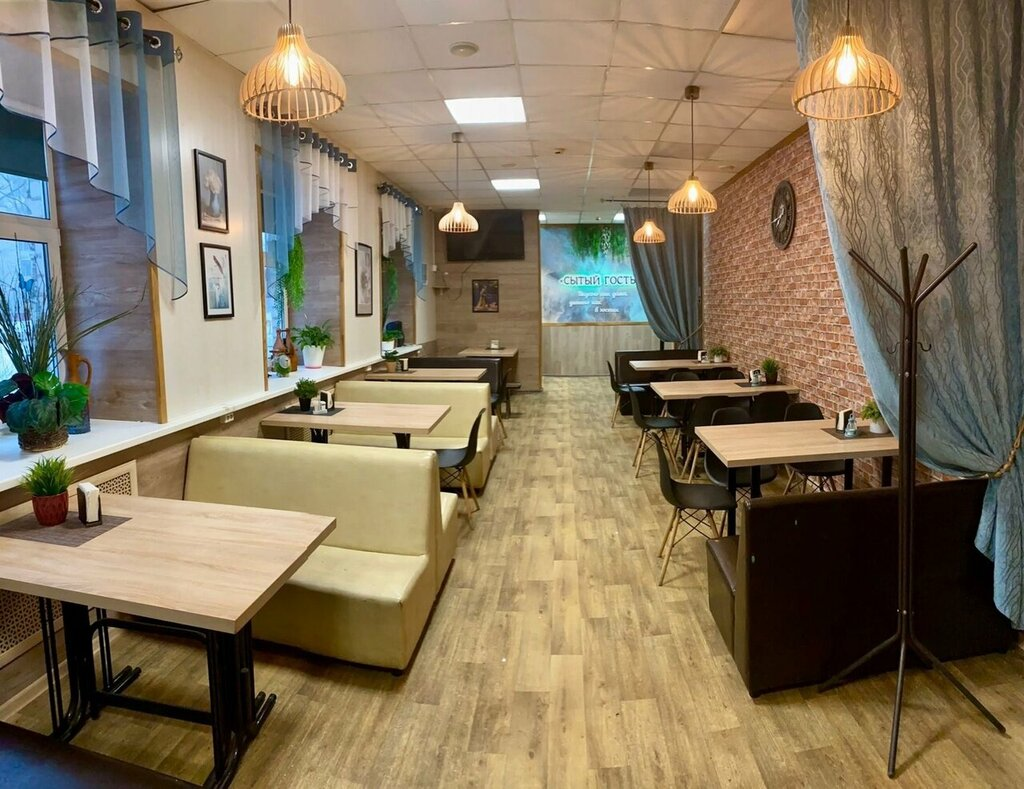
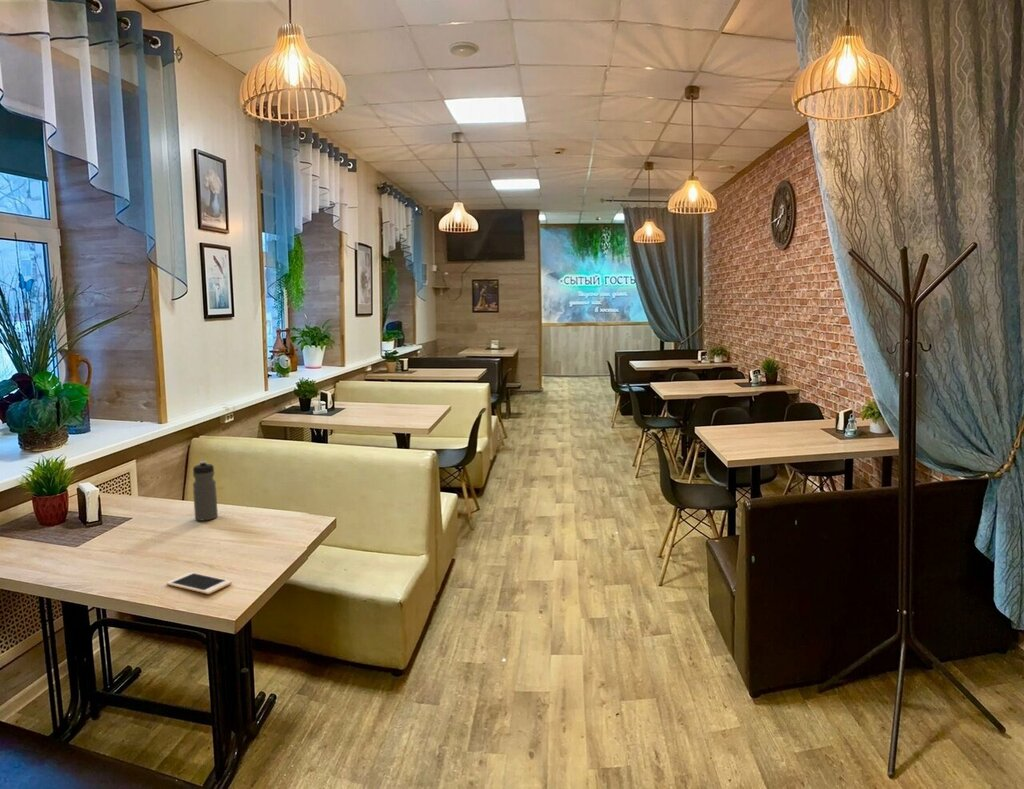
+ water bottle [192,460,219,522]
+ cell phone [166,571,233,595]
